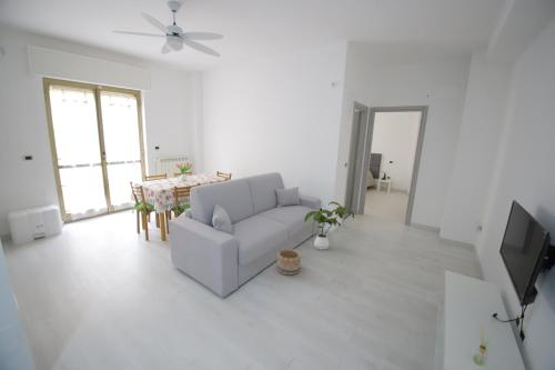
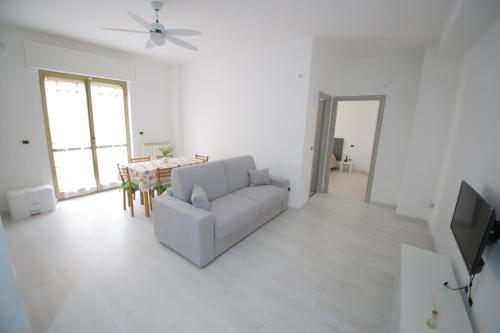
- house plant [303,201,355,251]
- basket [276,248,302,276]
